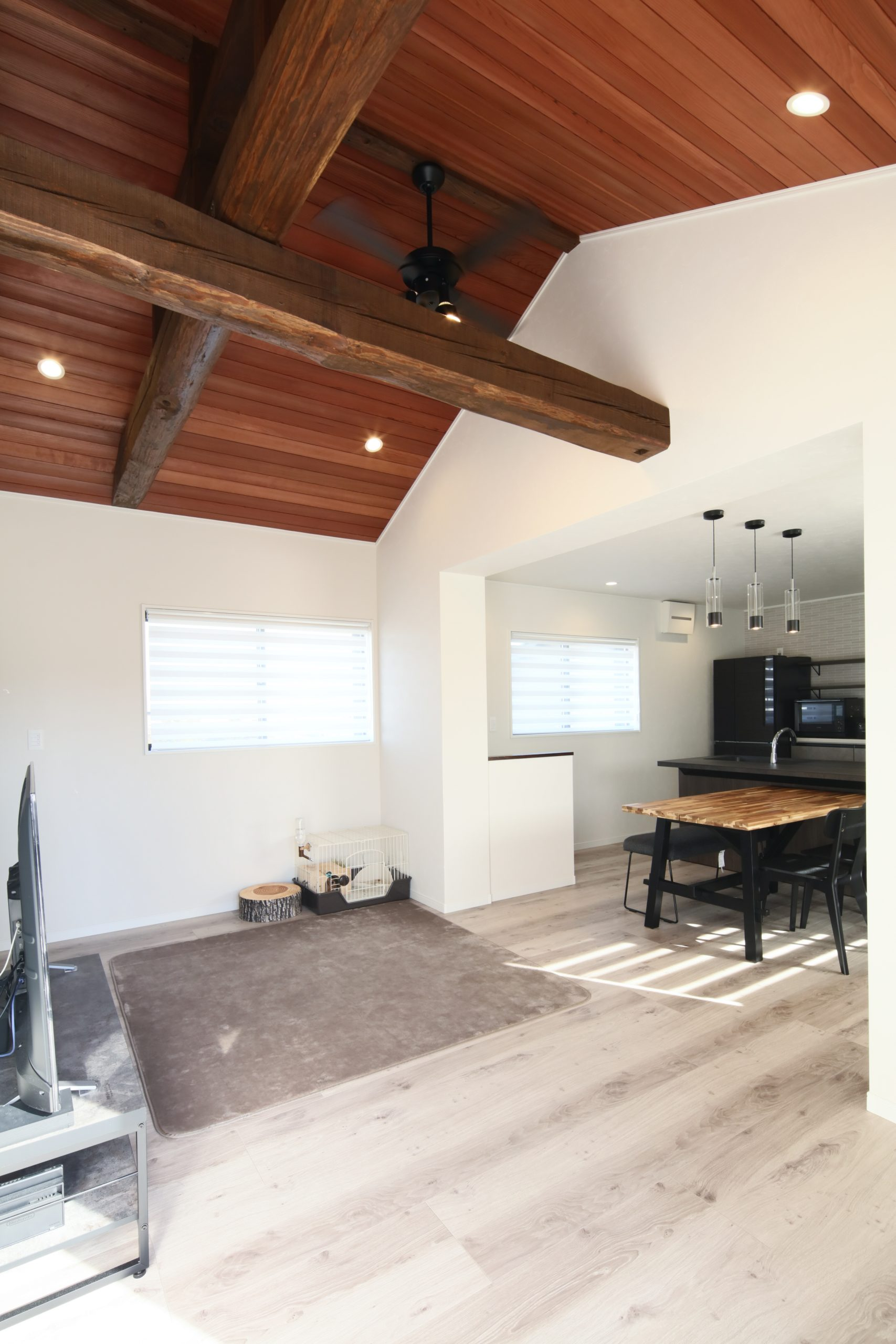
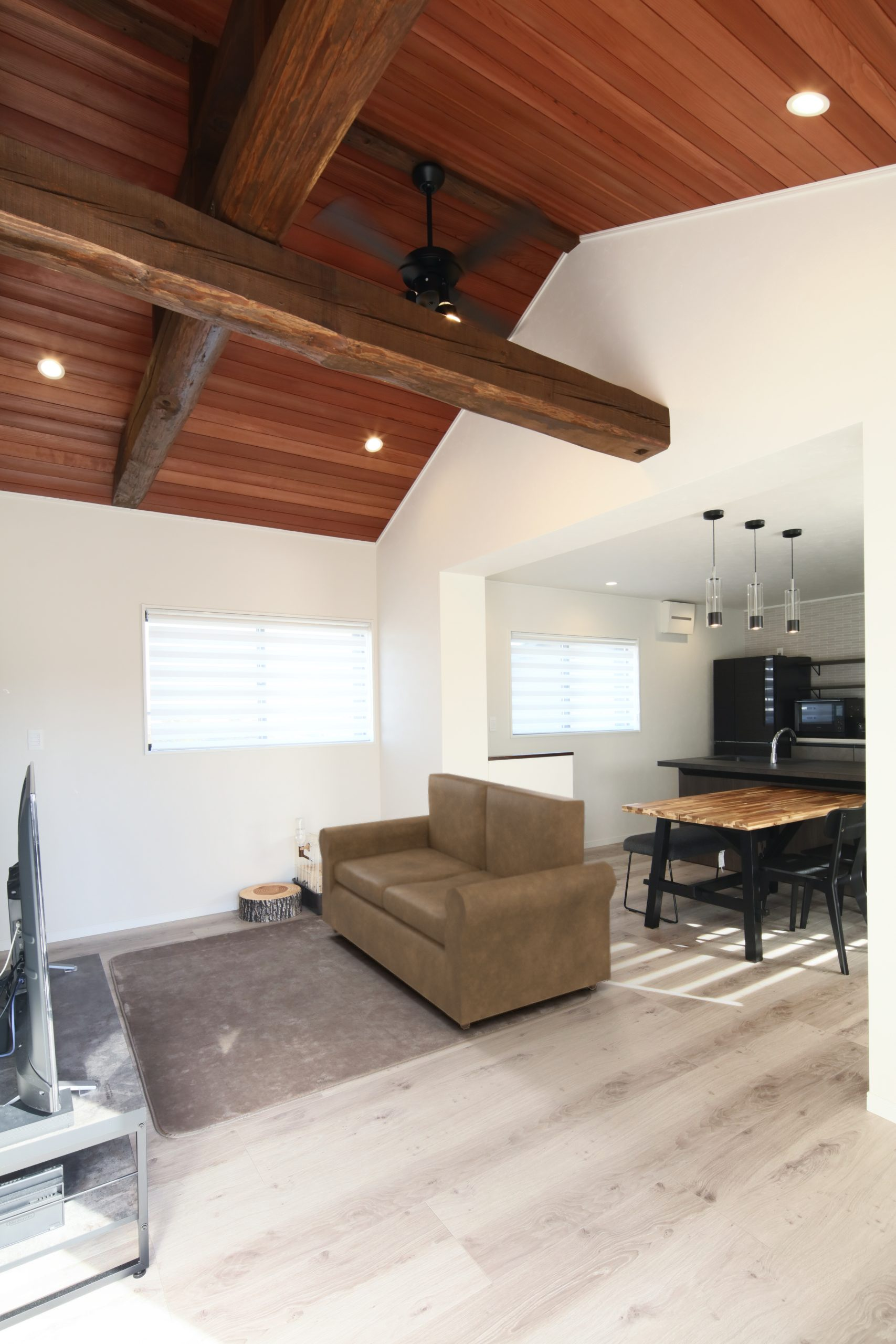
+ sofa [318,773,618,1031]
